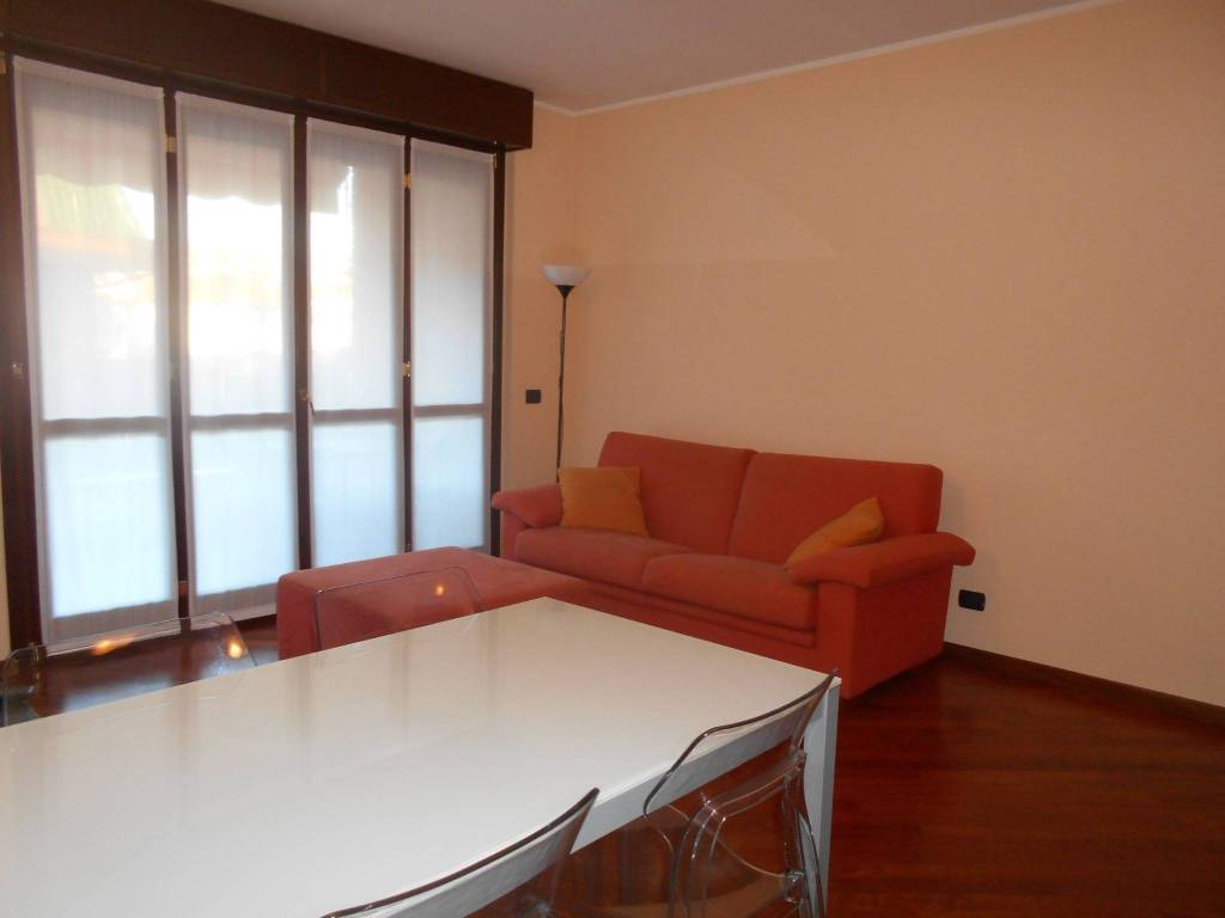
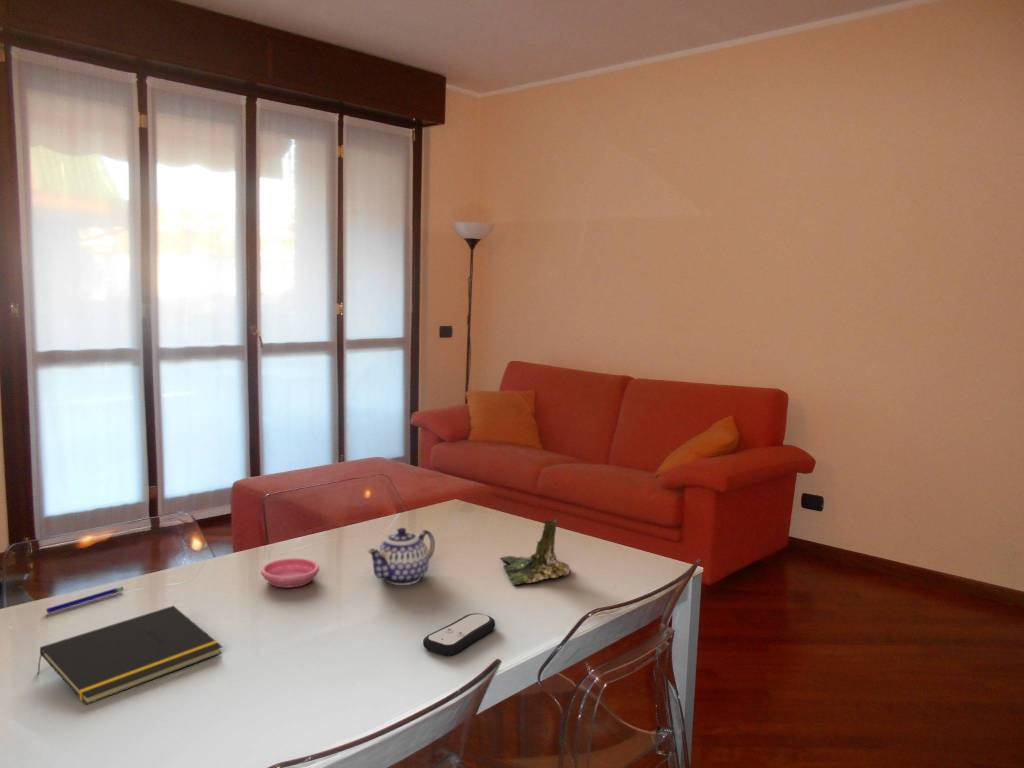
+ saucer [260,557,320,589]
+ teapot [367,527,436,586]
+ tree stump [500,517,571,586]
+ remote control [422,612,496,656]
+ pen [45,586,124,614]
+ notepad [36,605,223,706]
